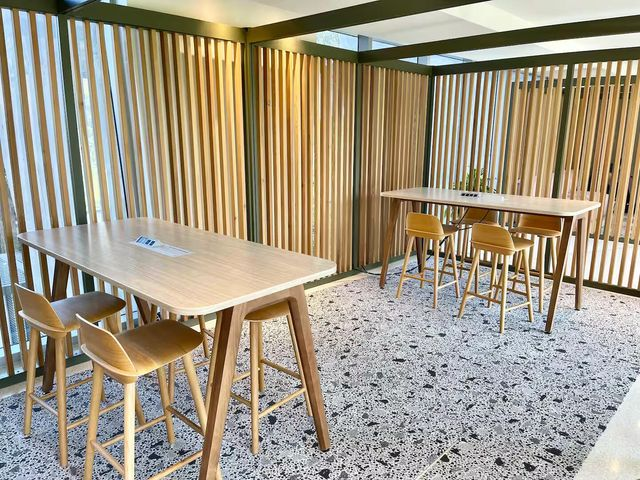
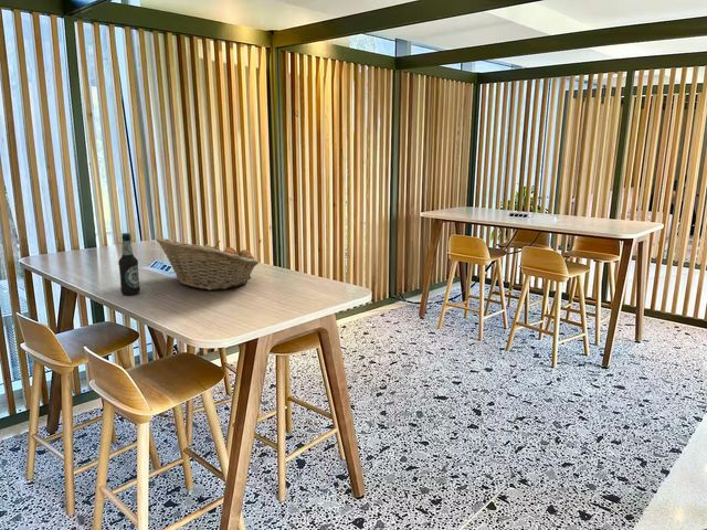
+ bottle [117,232,141,296]
+ fruit basket [155,236,260,292]
